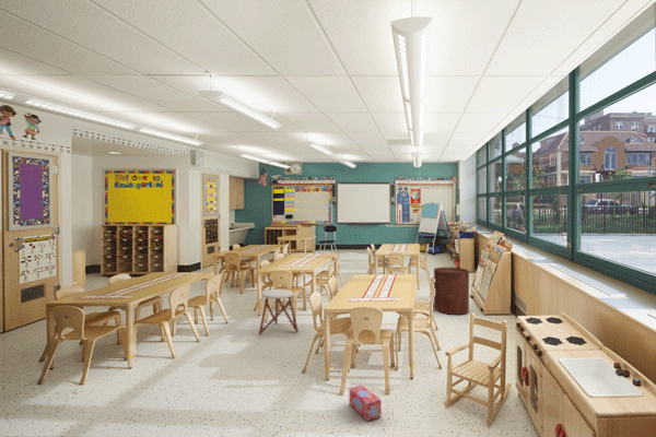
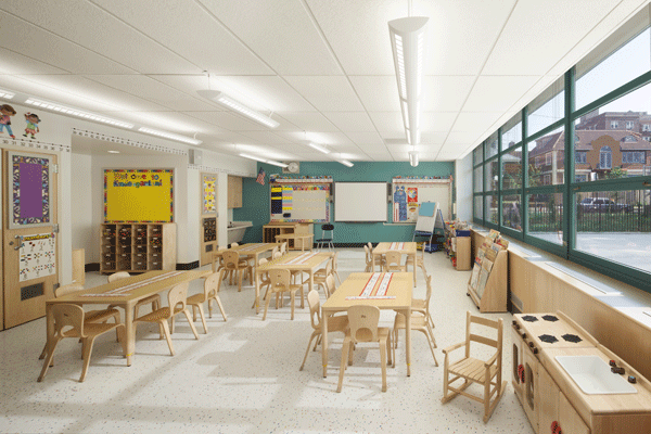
- trash can [433,267,470,316]
- box [348,383,383,422]
- stool [258,288,300,336]
